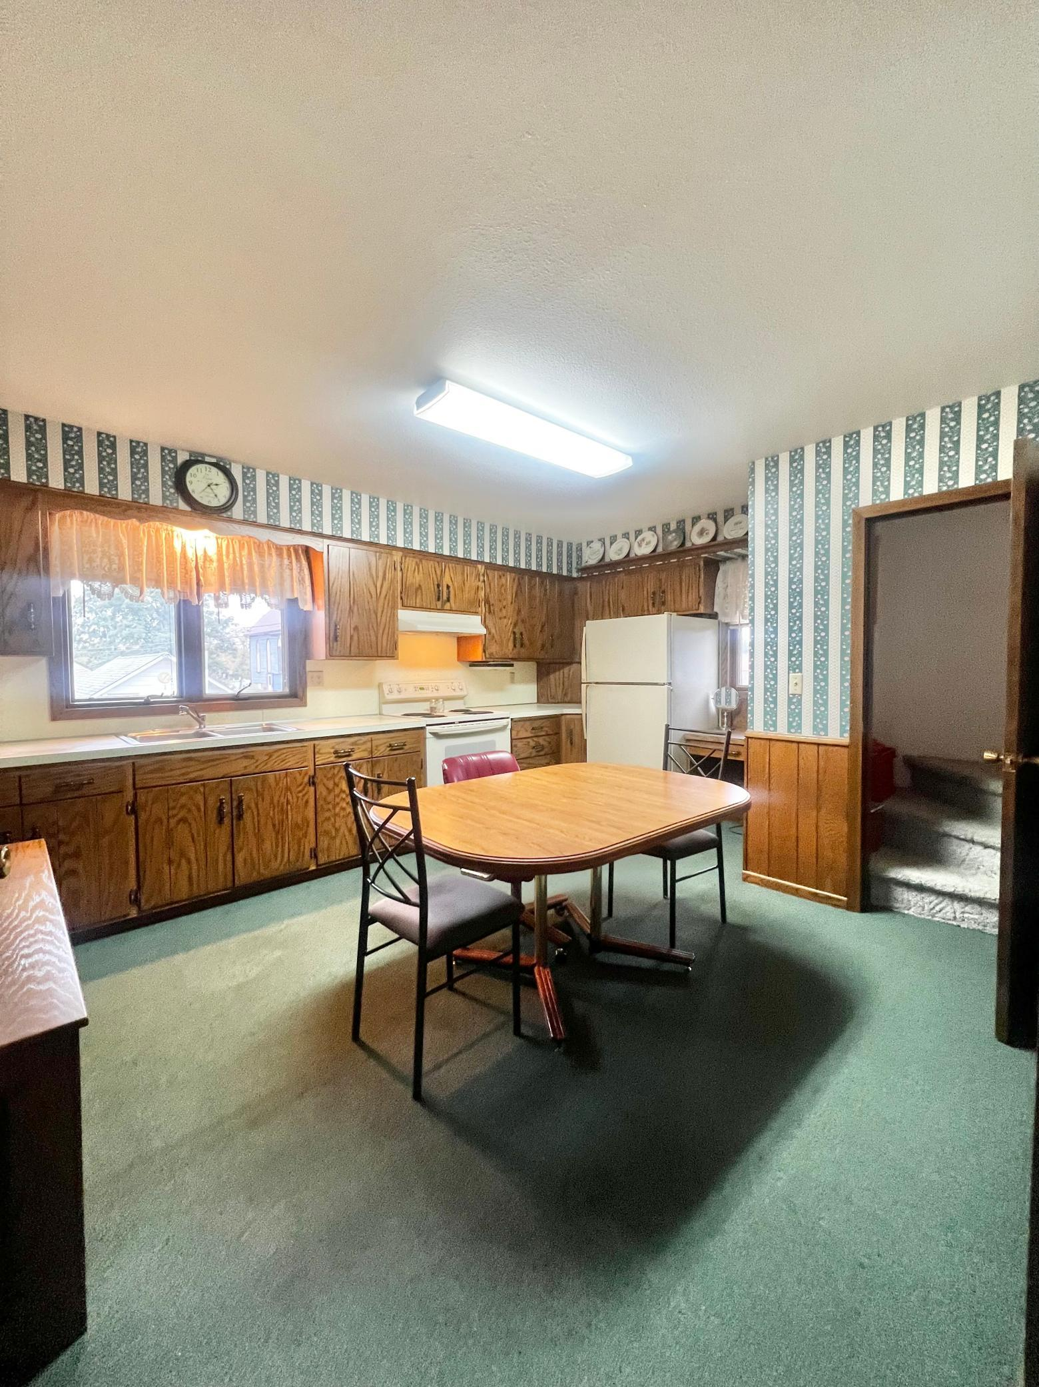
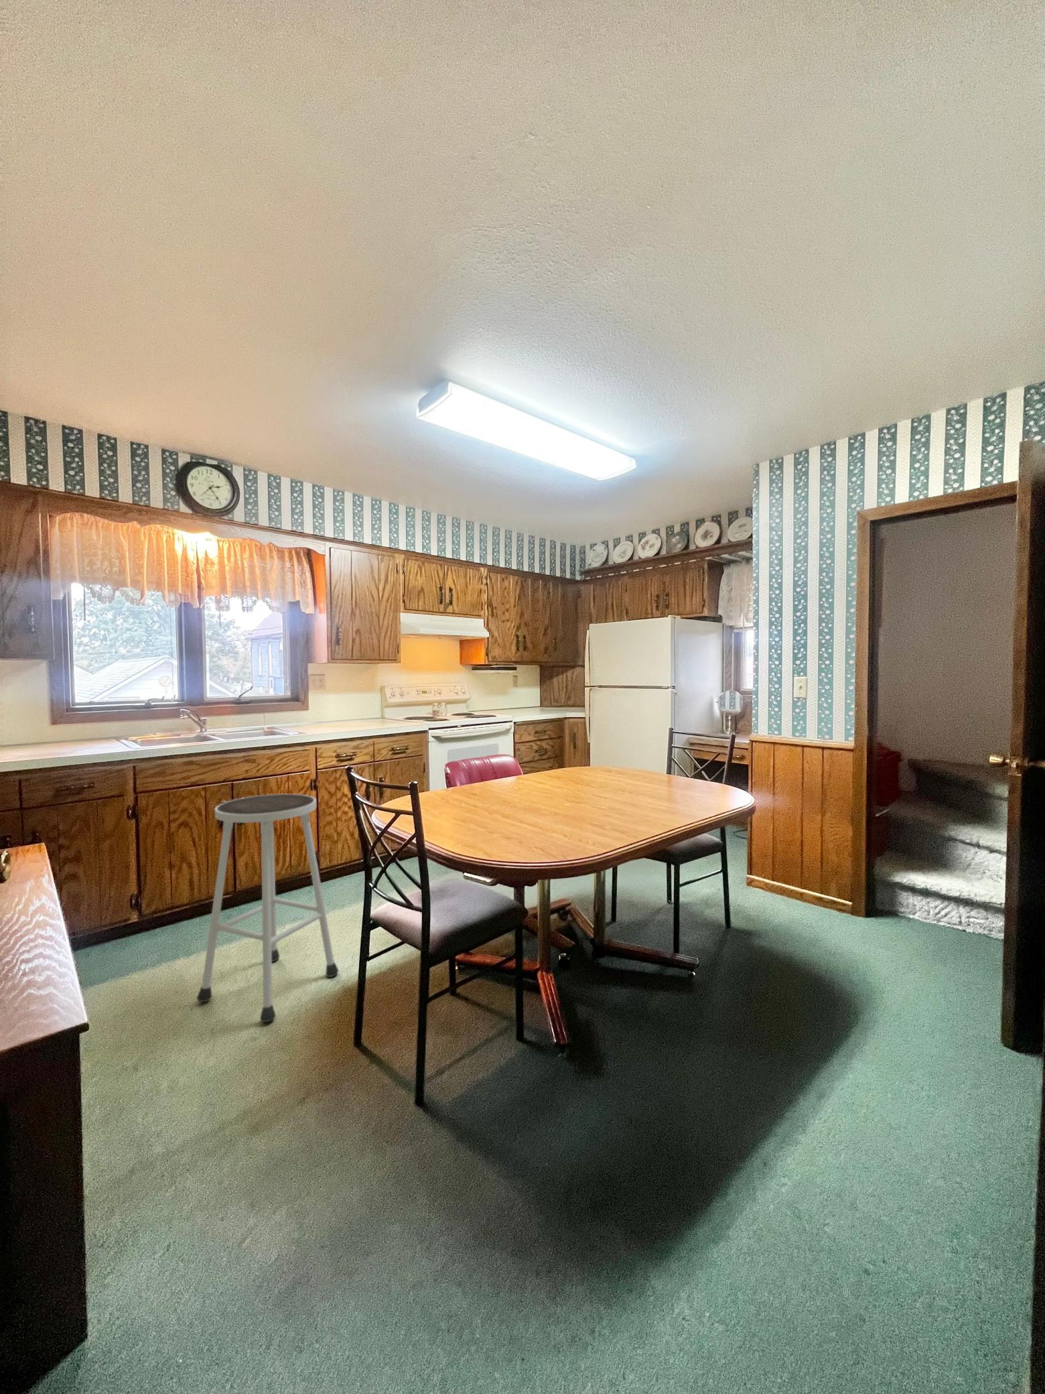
+ stool [196,794,339,1023]
